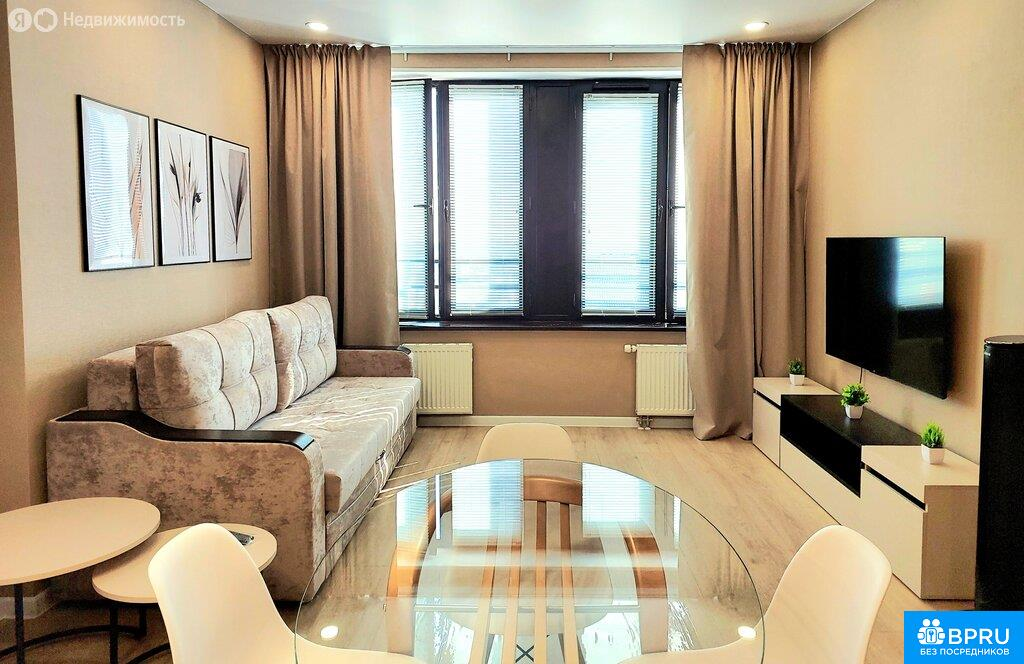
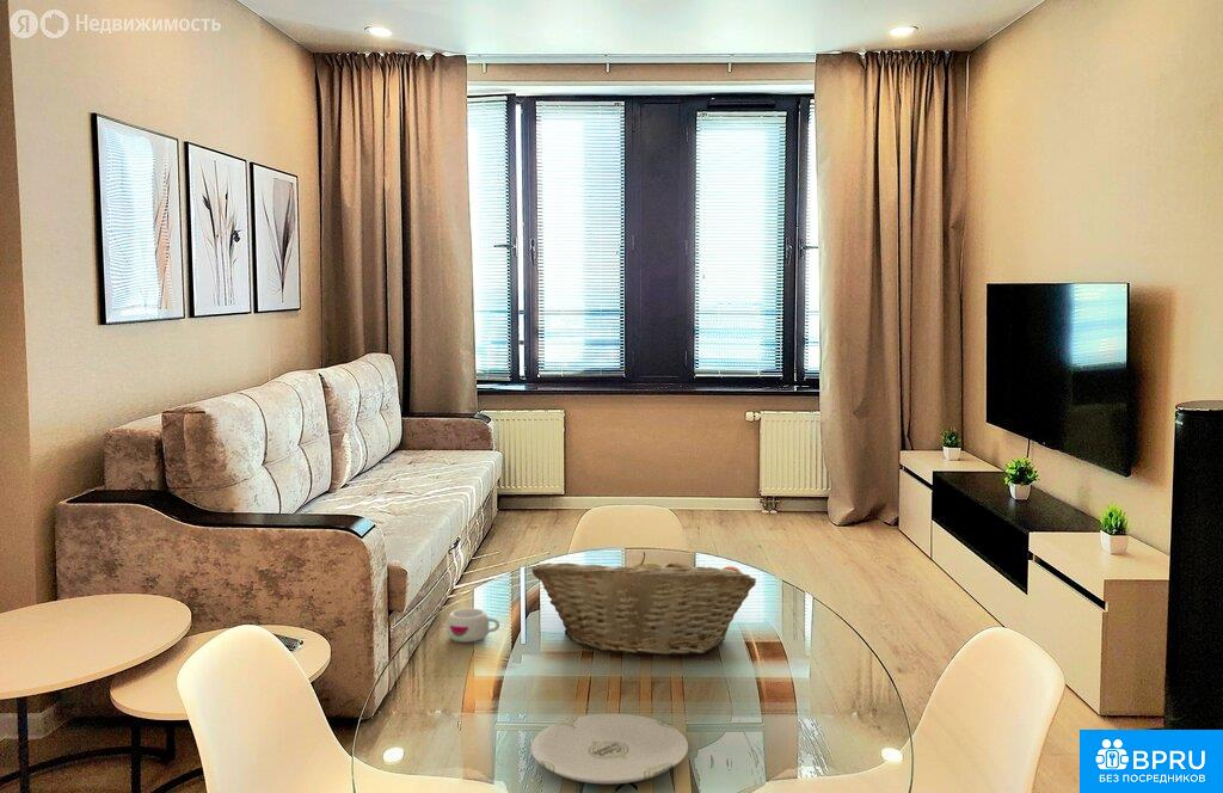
+ plate [530,713,689,785]
+ fruit basket [530,551,757,657]
+ mug [445,607,500,644]
